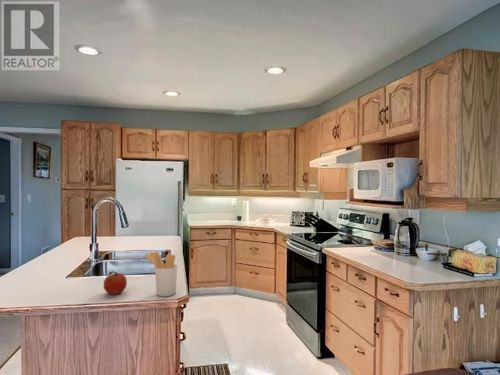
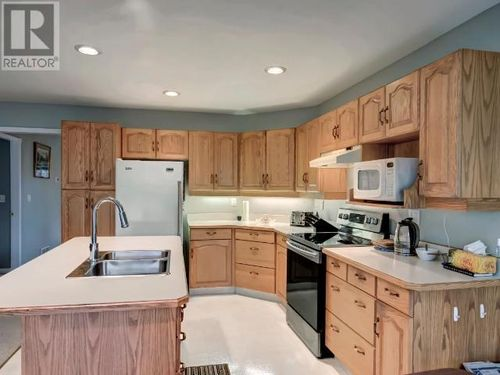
- fruit [103,270,128,296]
- utensil holder [144,251,178,297]
